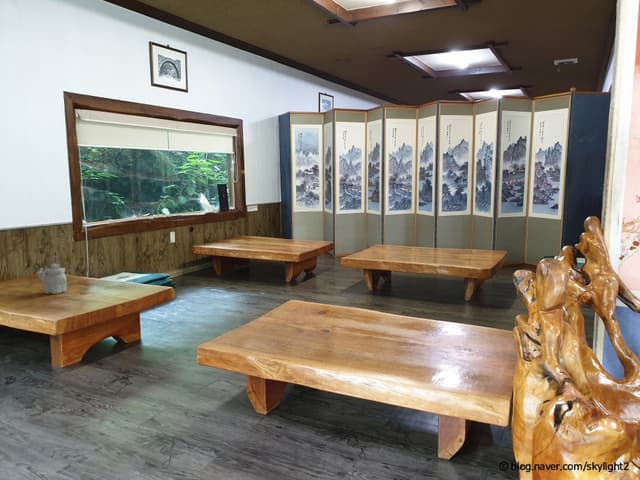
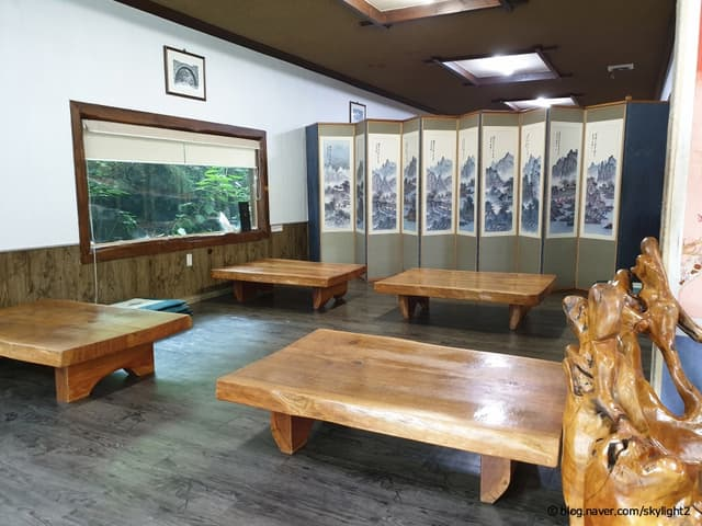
- teapot [36,263,68,295]
